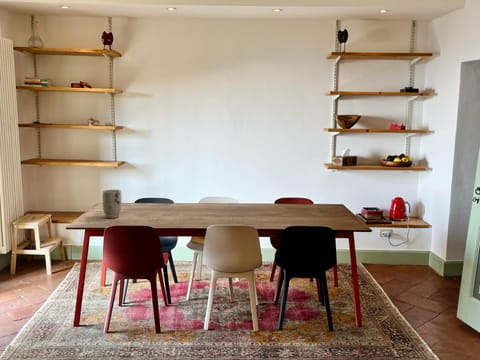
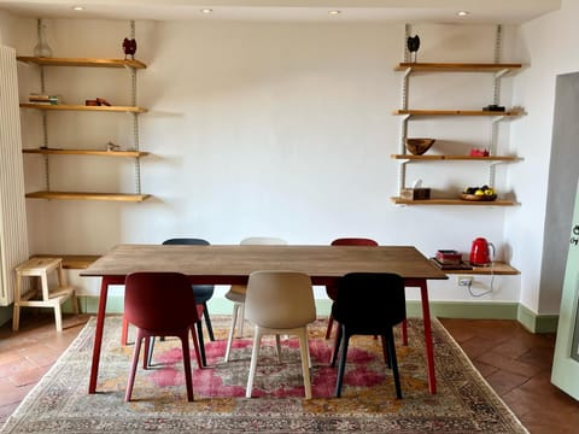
- plant pot [101,189,123,219]
